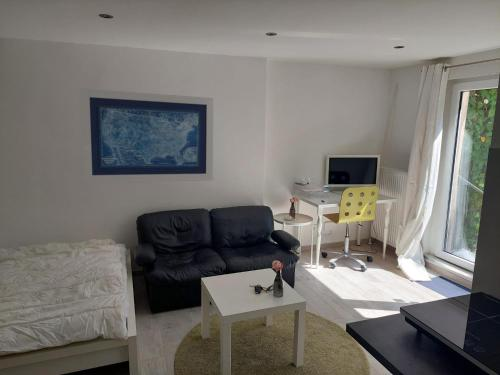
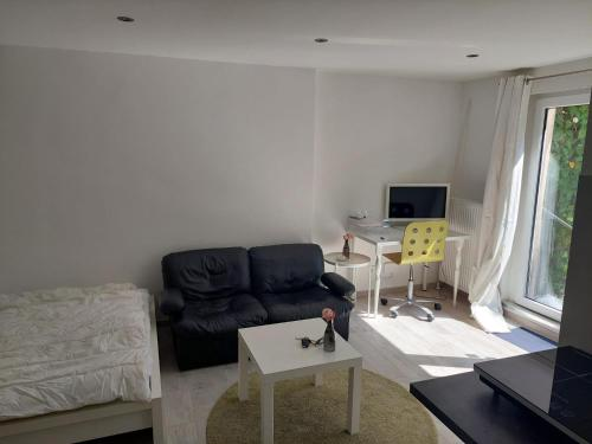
- wall art [80,88,215,184]
